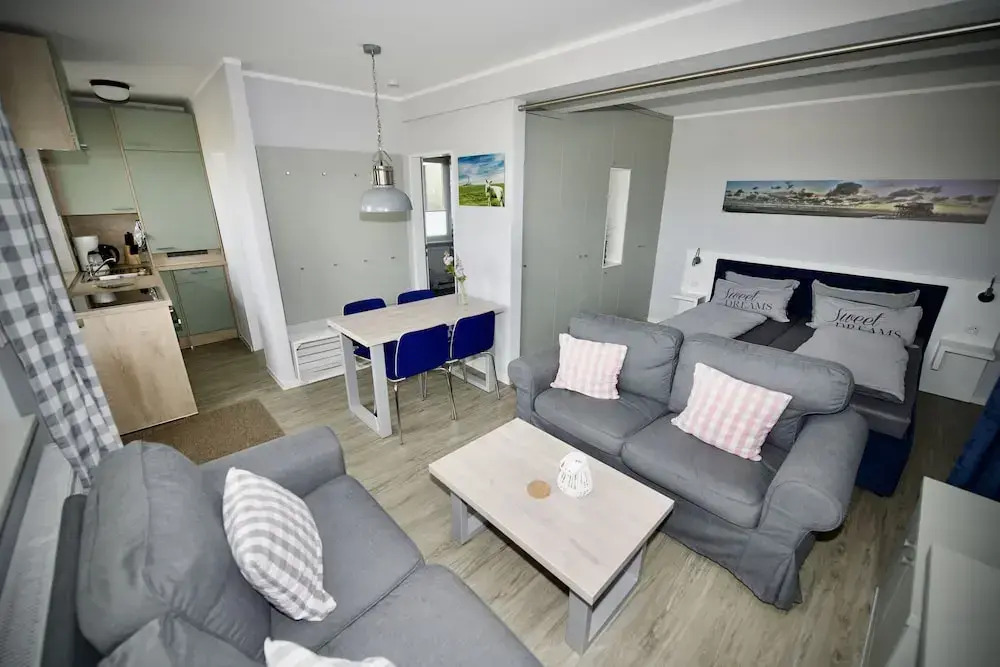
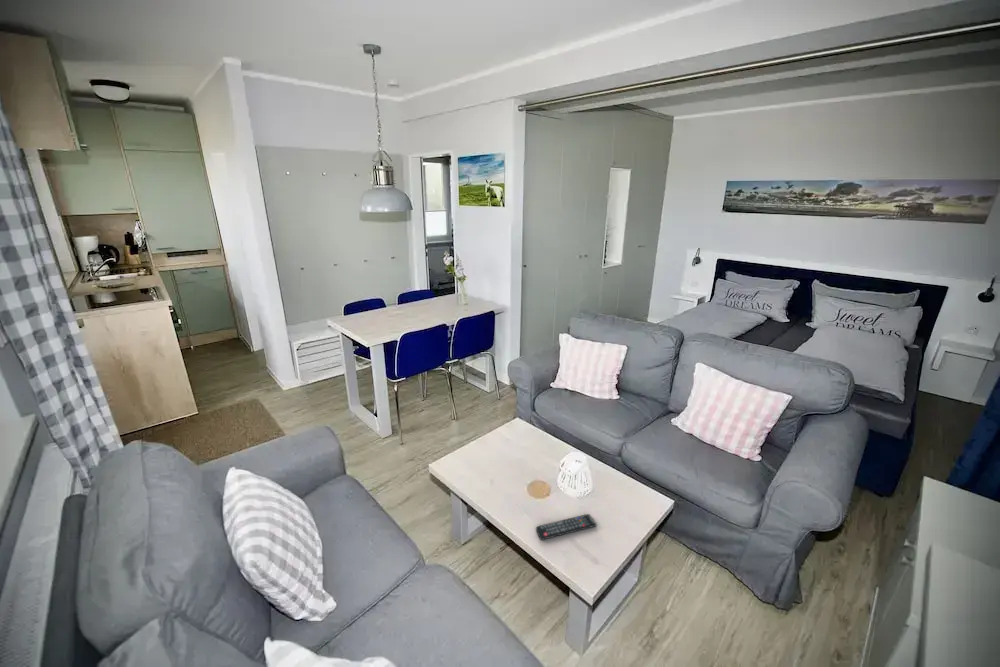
+ remote control [535,513,598,541]
